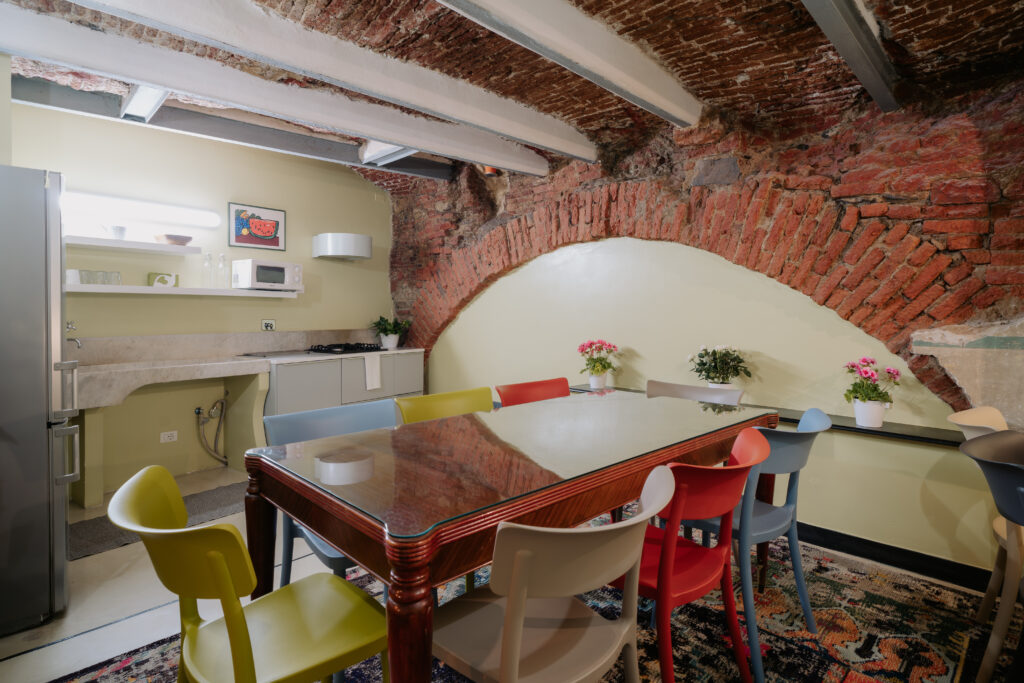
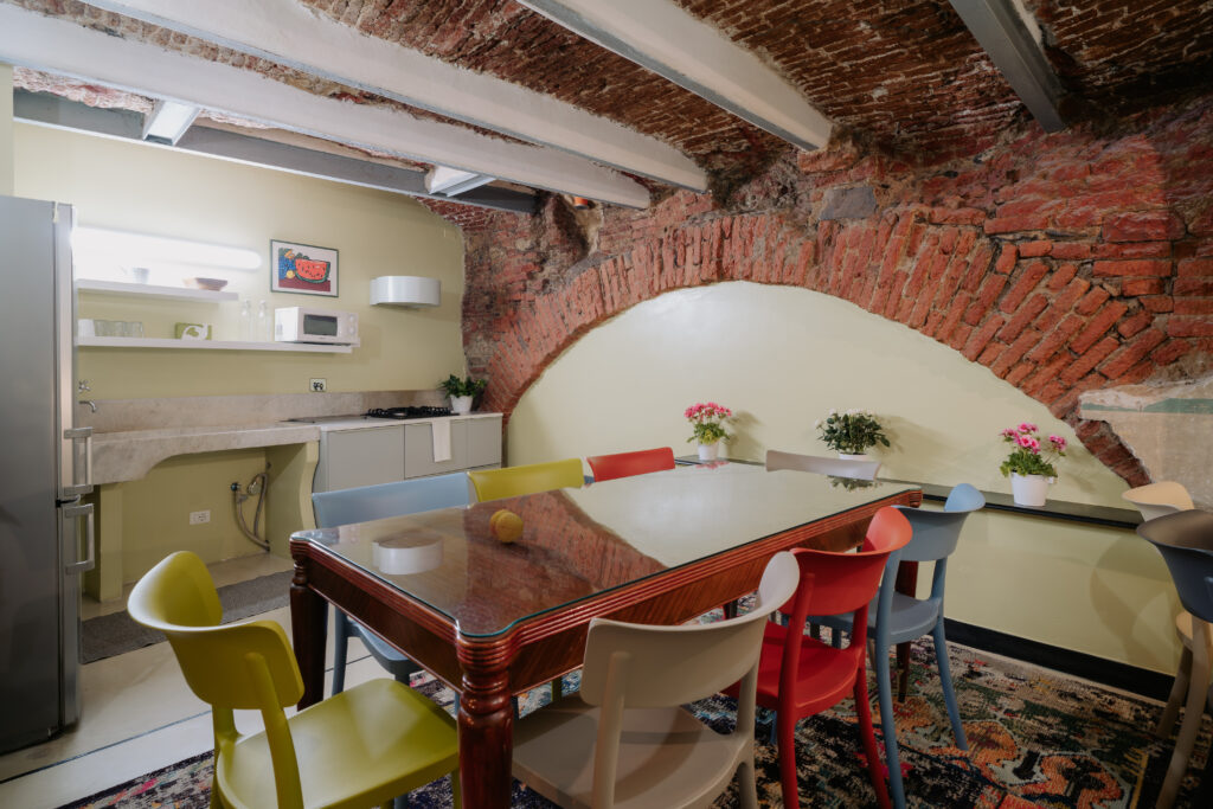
+ fruit [488,508,526,544]
